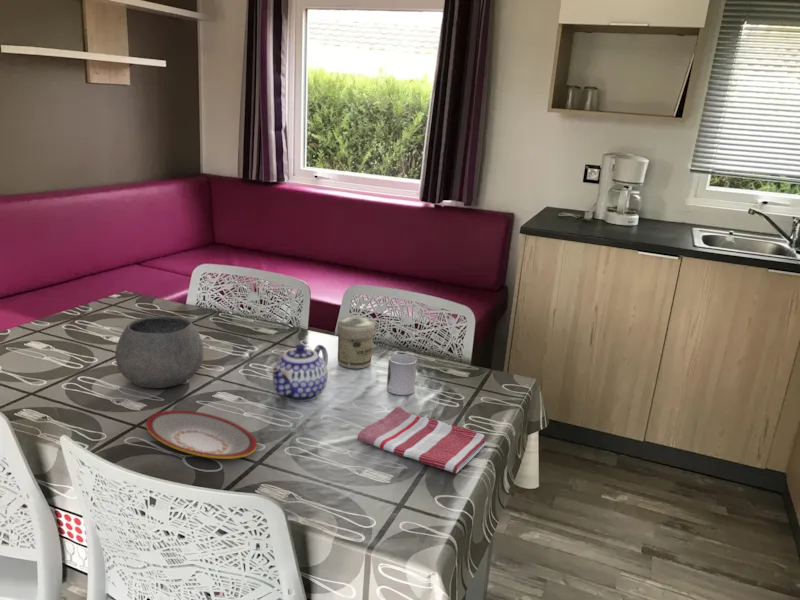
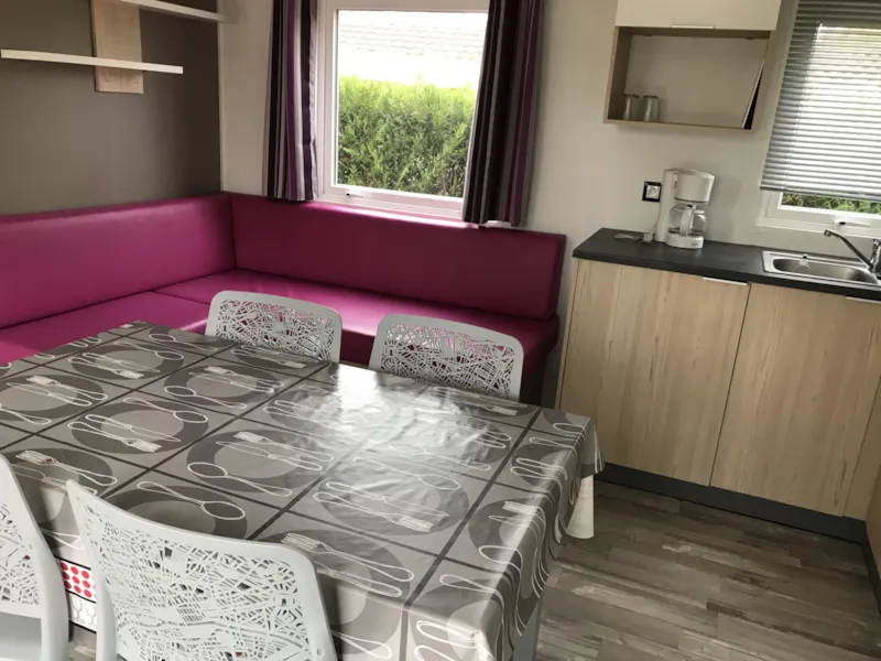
- dish towel [356,406,487,474]
- cup [386,353,418,396]
- jar [336,315,376,370]
- plate [145,409,258,460]
- bowl [114,315,205,389]
- teapot [269,343,329,402]
